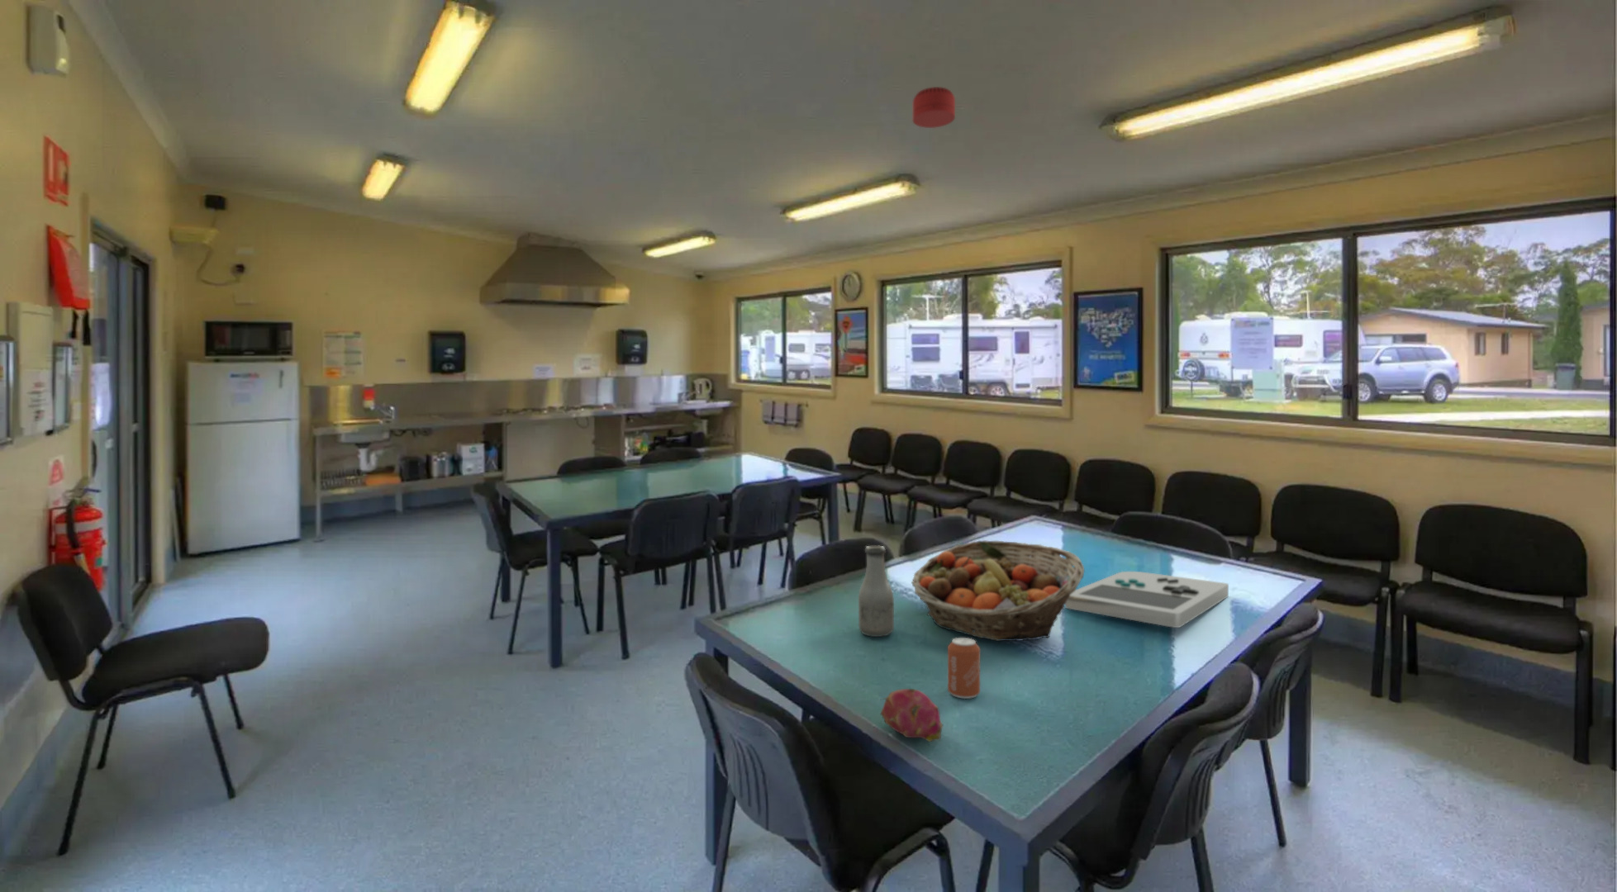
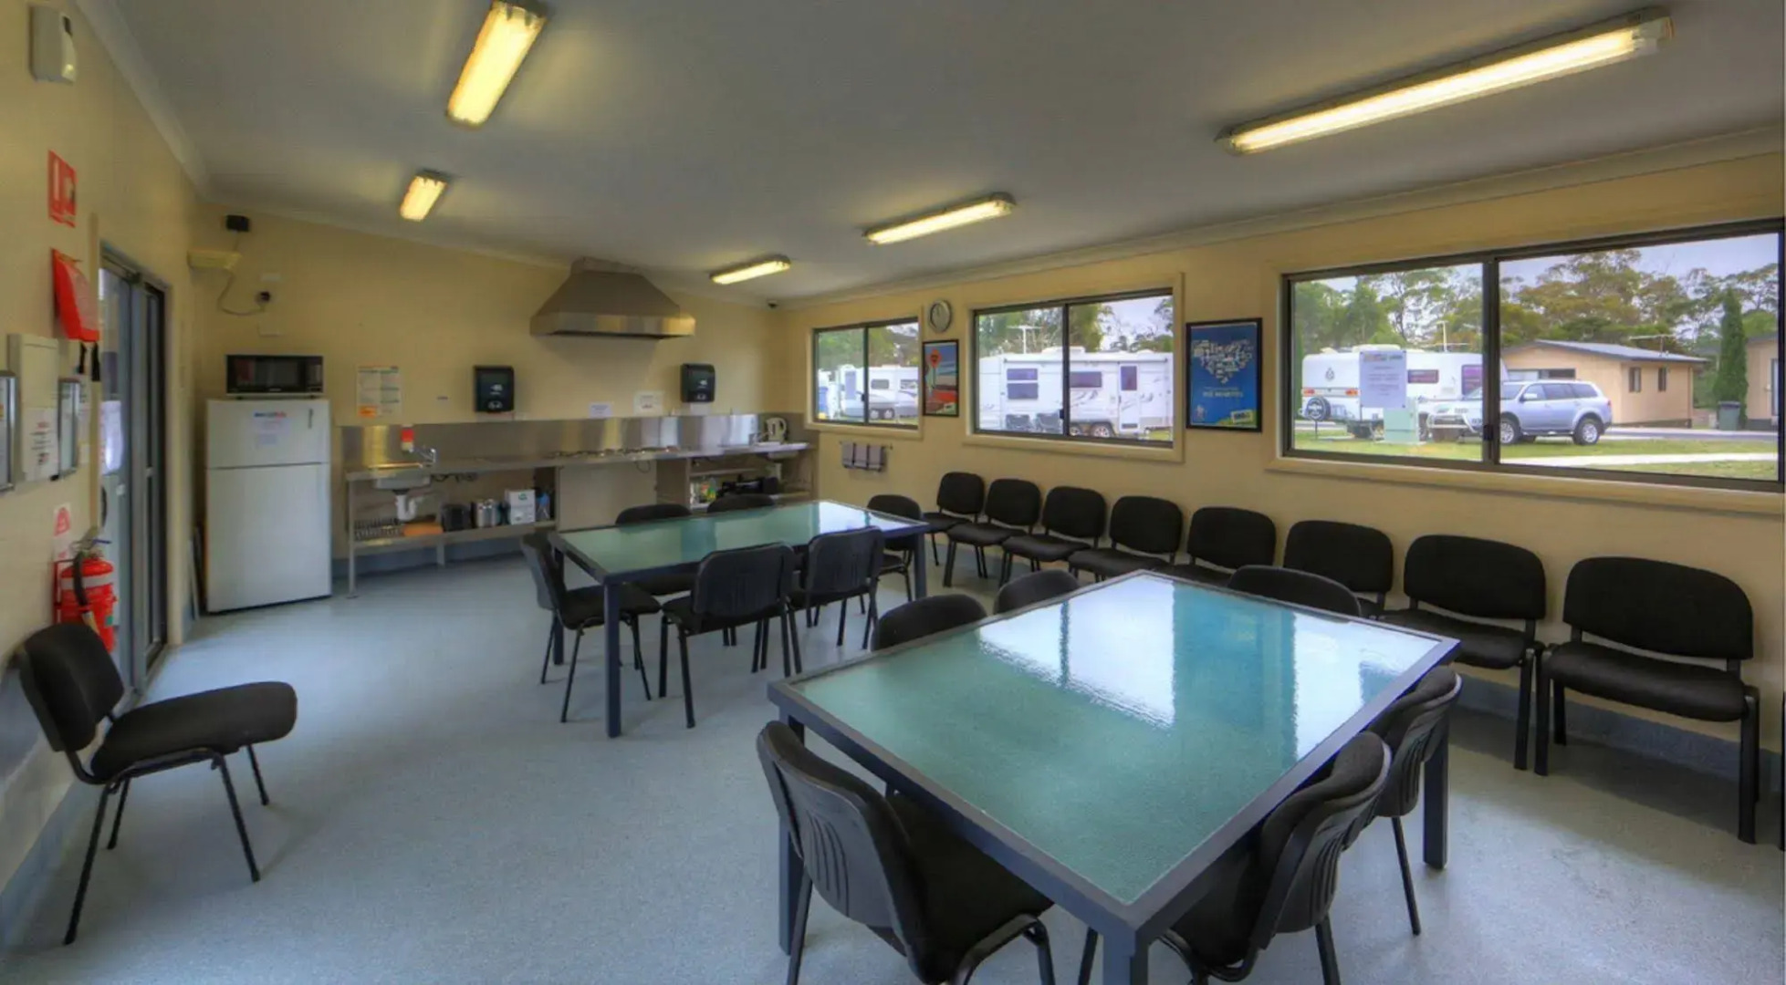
- fruit [879,688,945,743]
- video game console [1064,571,1229,628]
- fruit basket [911,539,1085,642]
- bottle [858,545,895,637]
- can [947,637,981,700]
- smoke detector [912,86,956,129]
